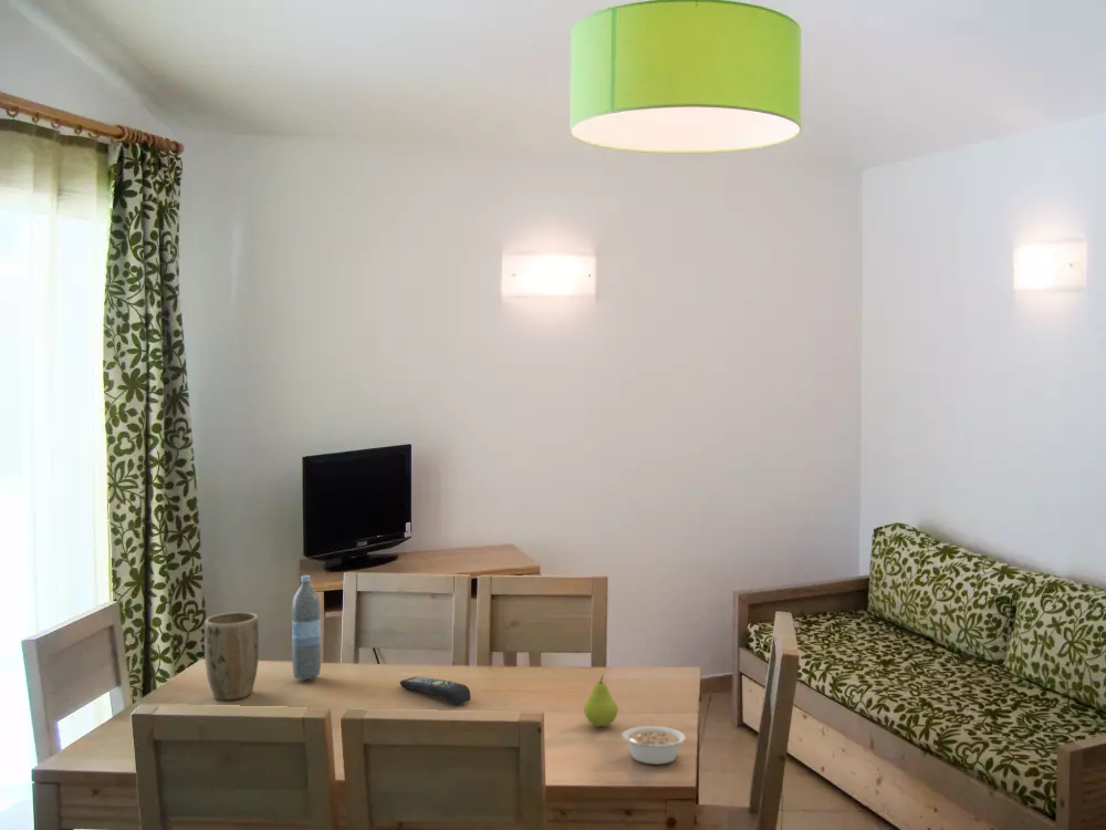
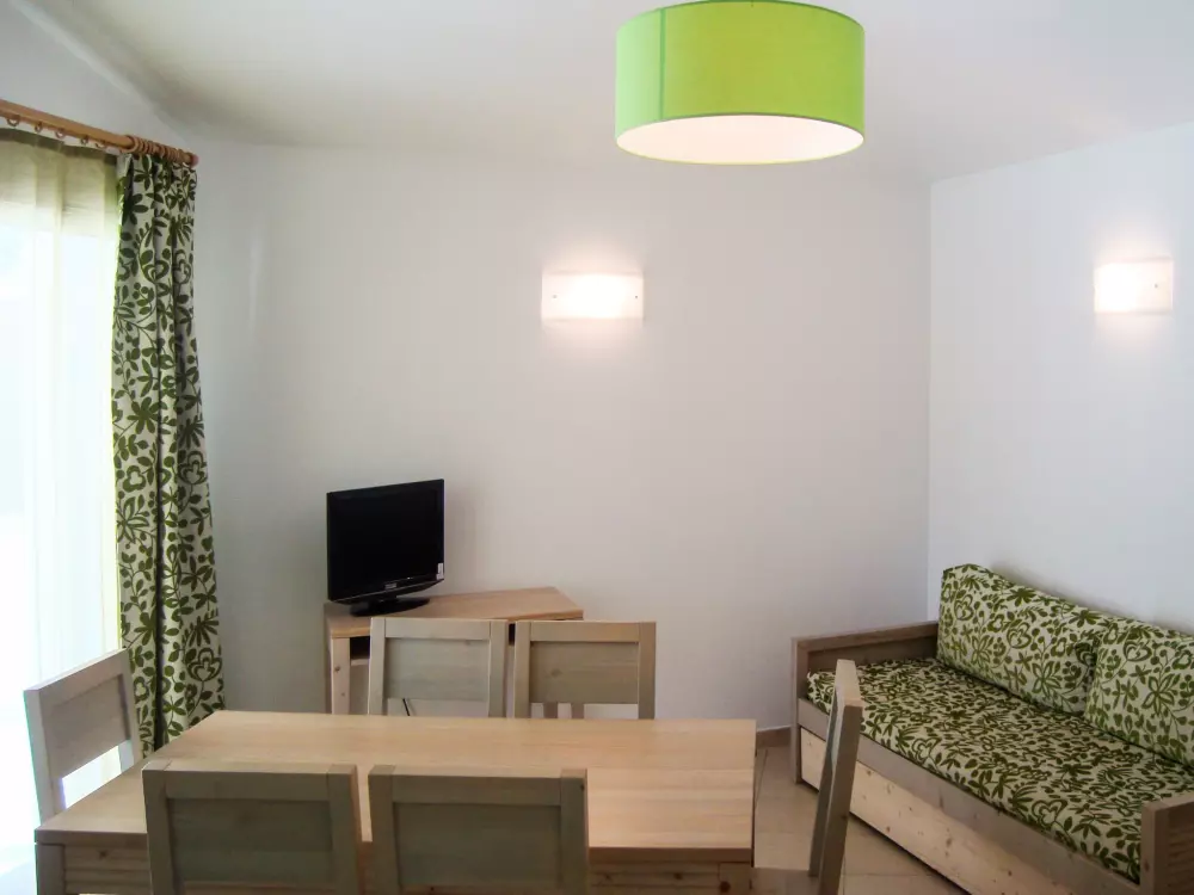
- remote control [399,676,471,705]
- water bottle [291,574,322,682]
- fruit [583,674,619,727]
- plant pot [204,611,260,701]
- legume [622,725,689,766]
